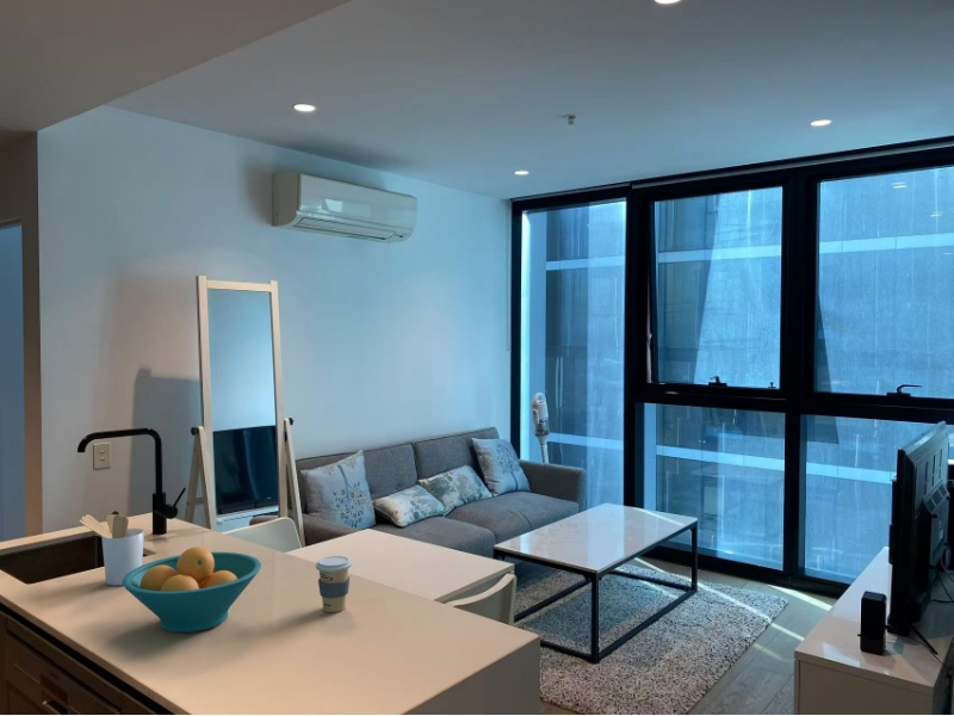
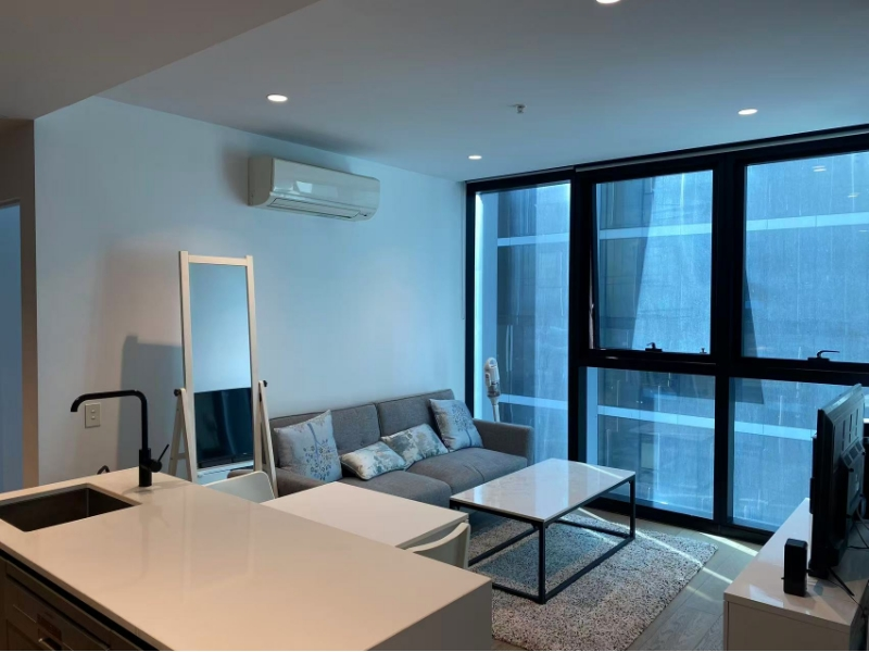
- utensil holder [78,513,145,586]
- coffee cup [315,555,353,613]
- fruit bowl [122,545,262,634]
